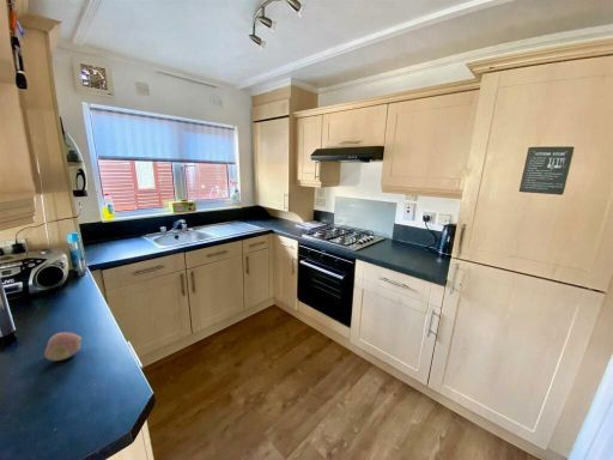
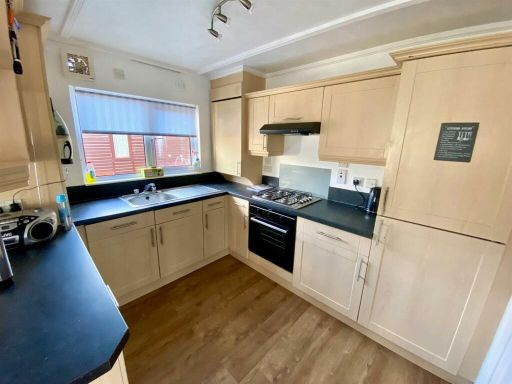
- fruit [43,331,83,362]
